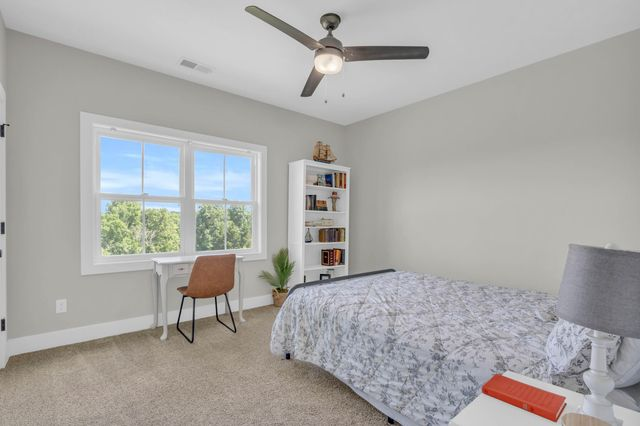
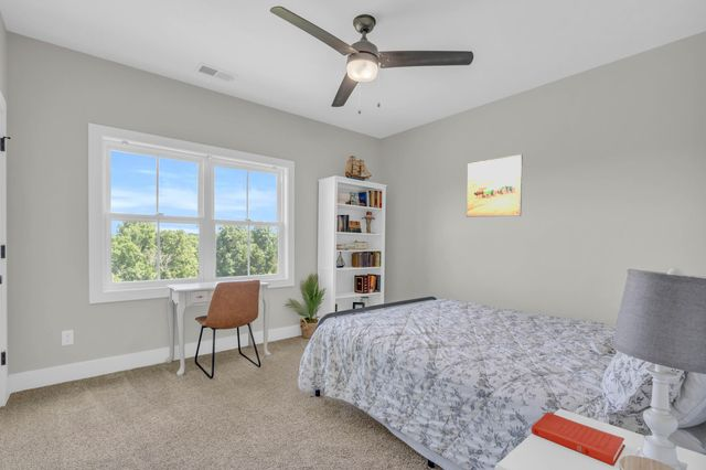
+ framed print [466,153,524,218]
